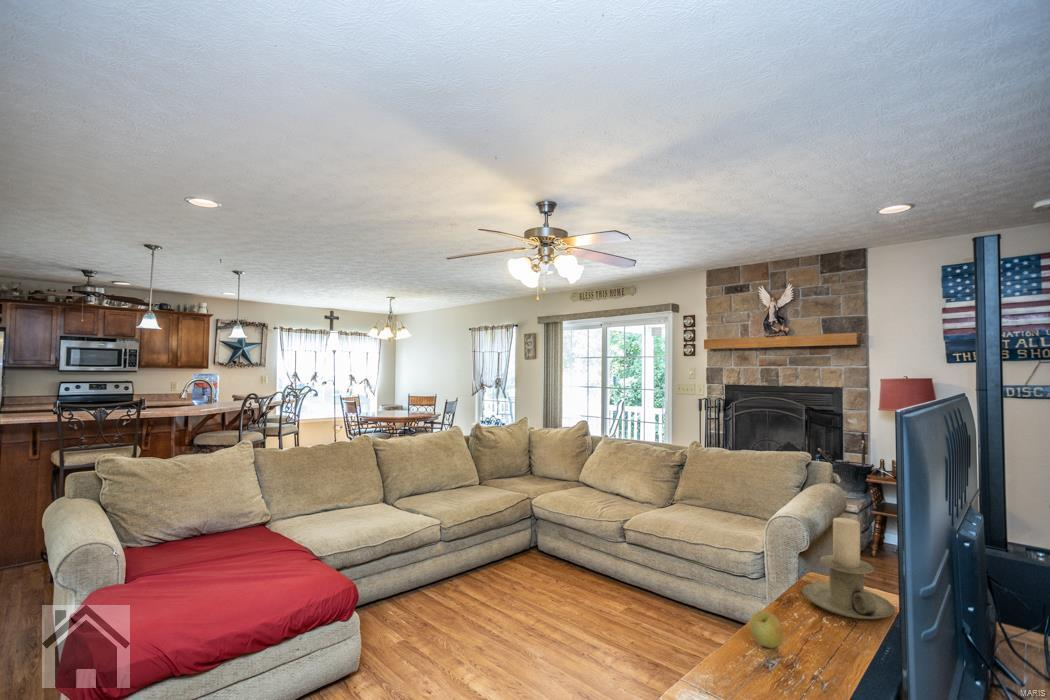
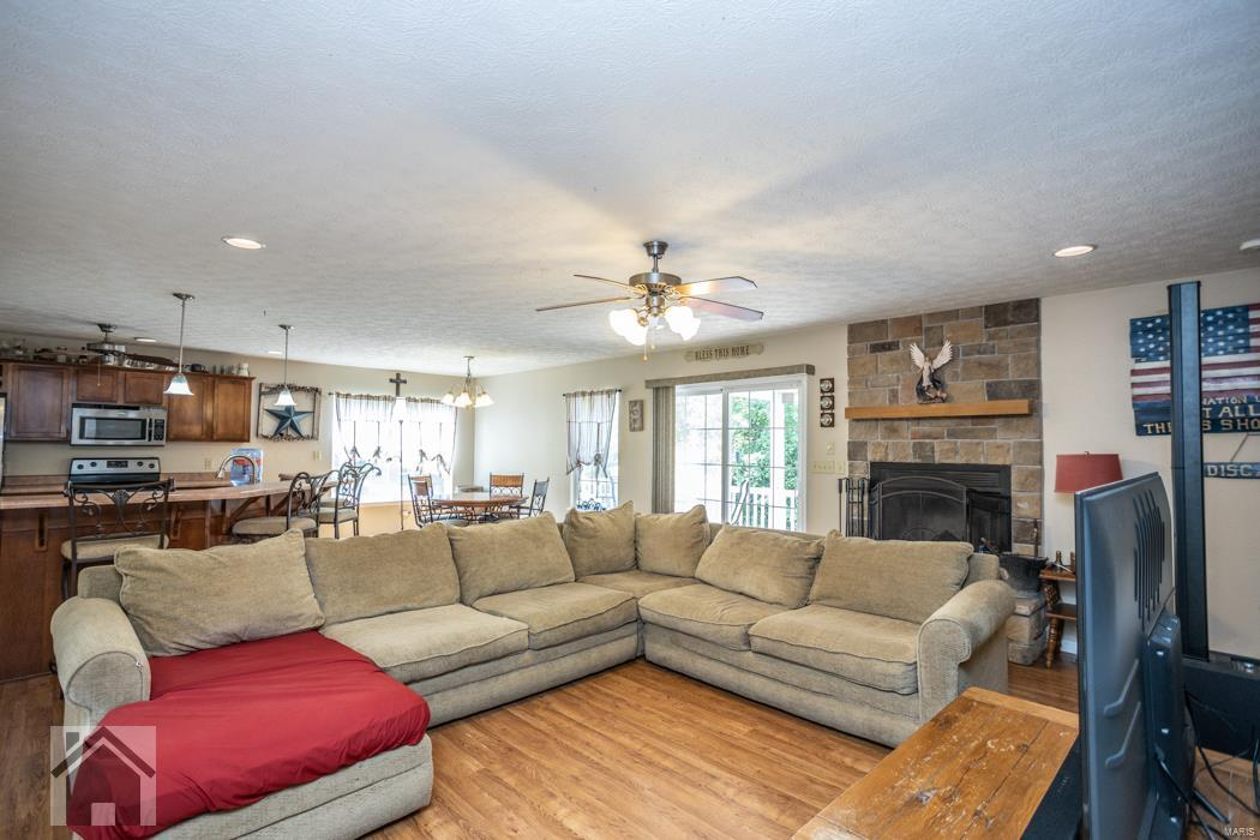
- candle holder [800,517,896,620]
- apple [749,609,784,649]
